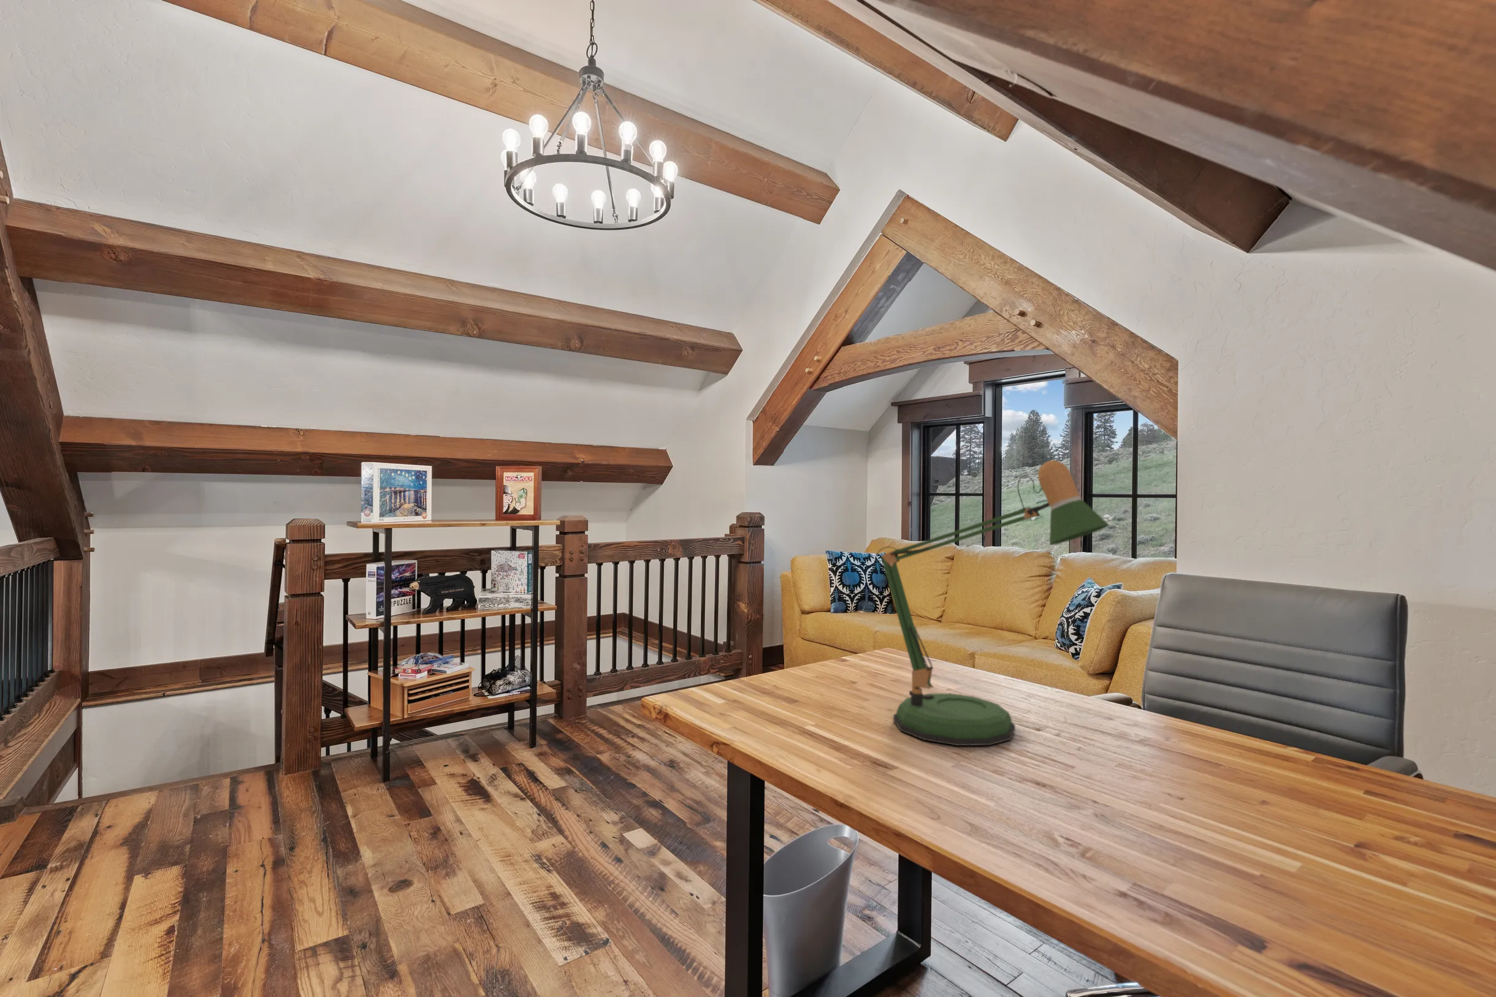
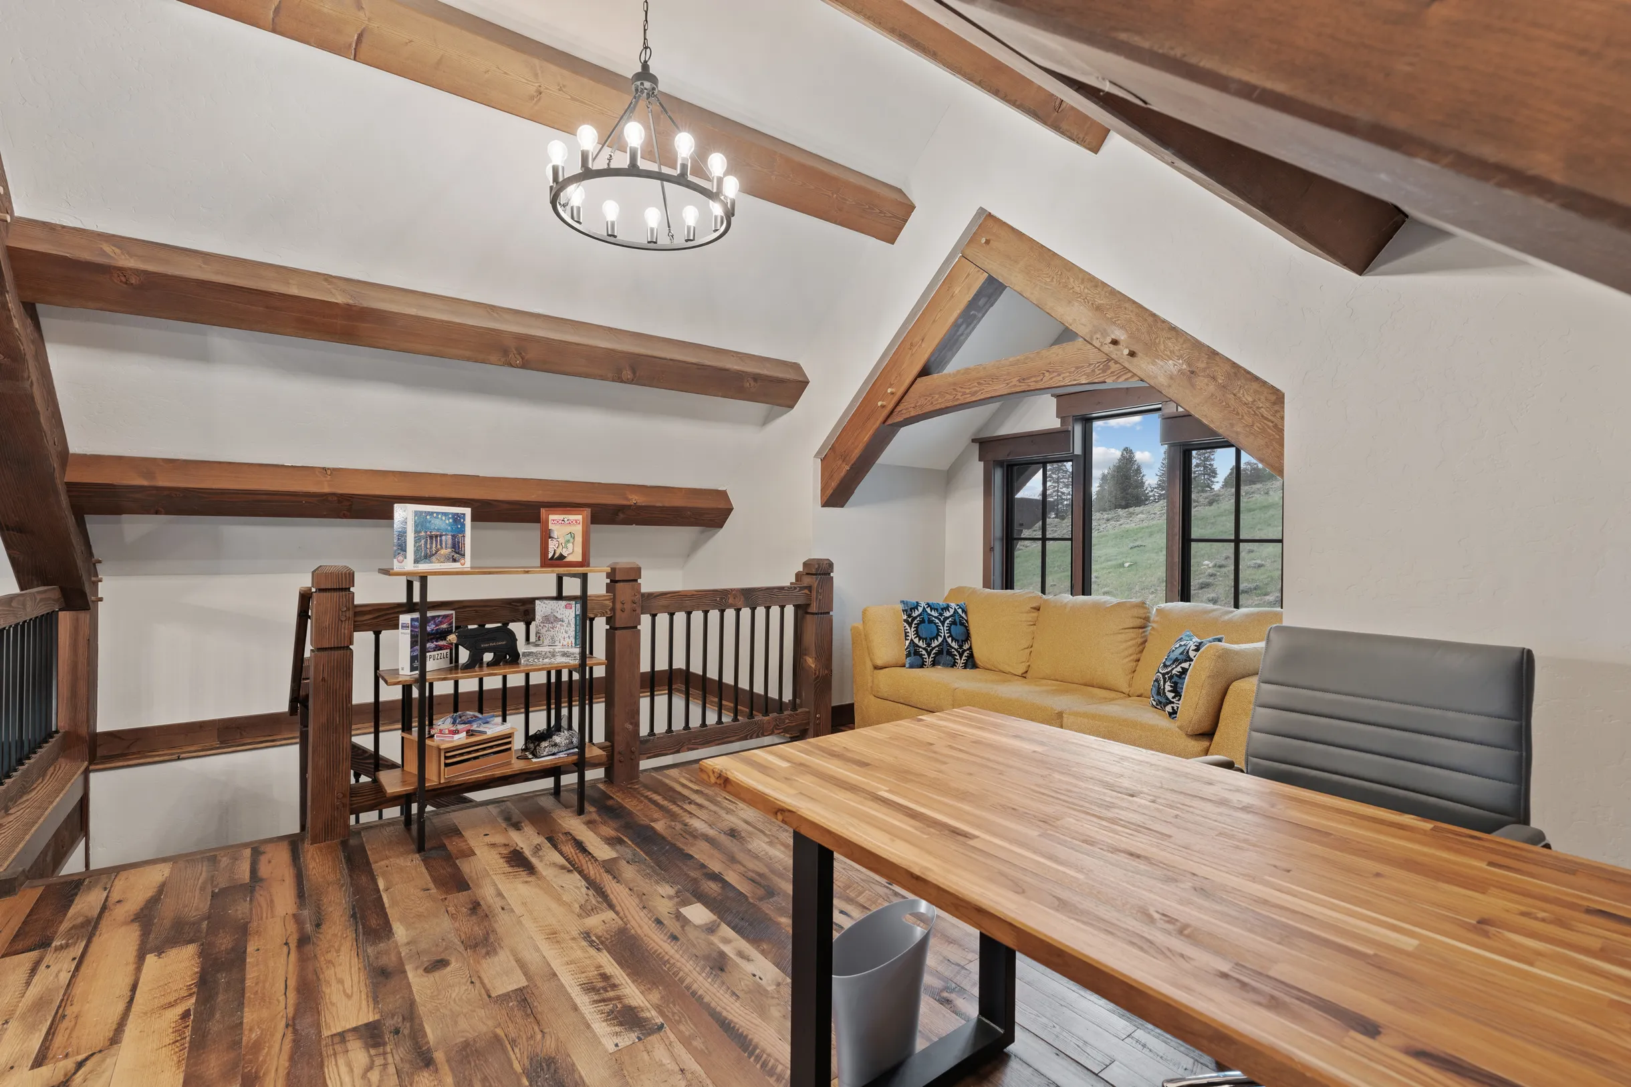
- desk lamp [875,460,1110,747]
